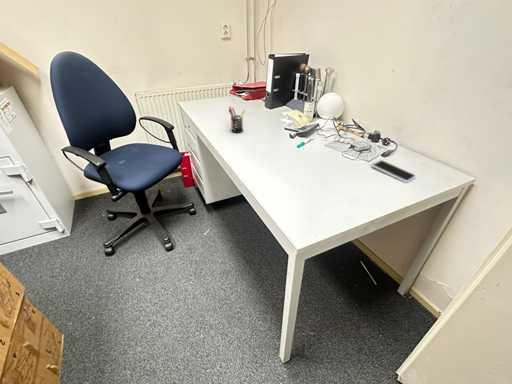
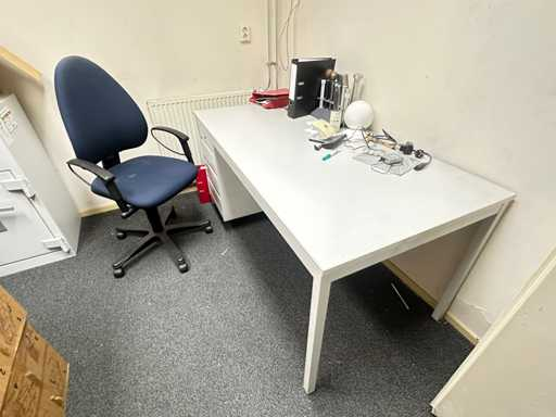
- pen holder [228,106,246,134]
- smartphone [371,159,417,184]
